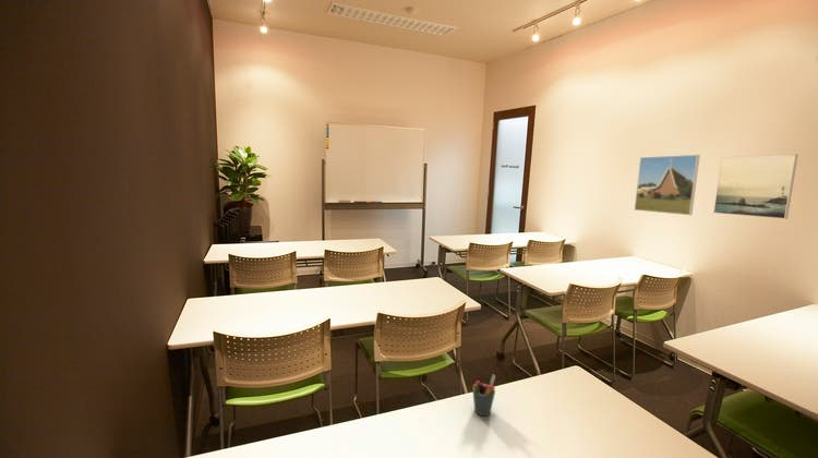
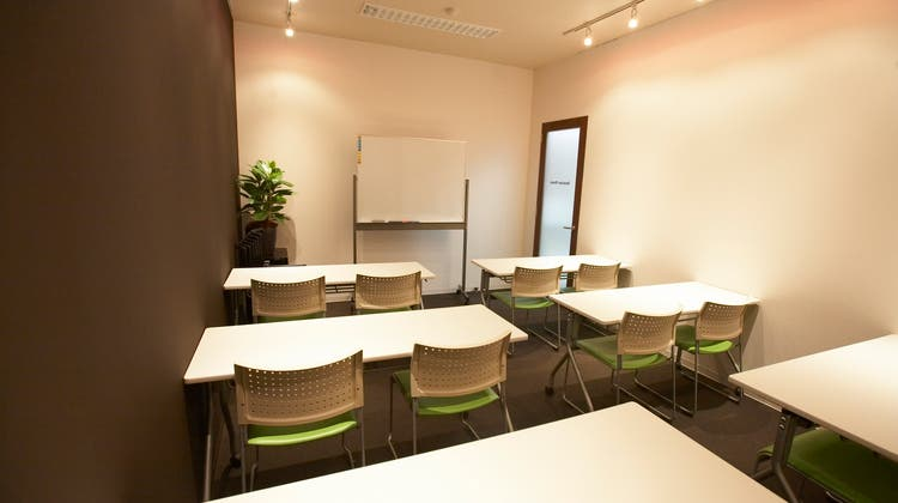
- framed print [634,154,701,216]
- pen holder [471,373,496,417]
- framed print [712,153,798,220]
